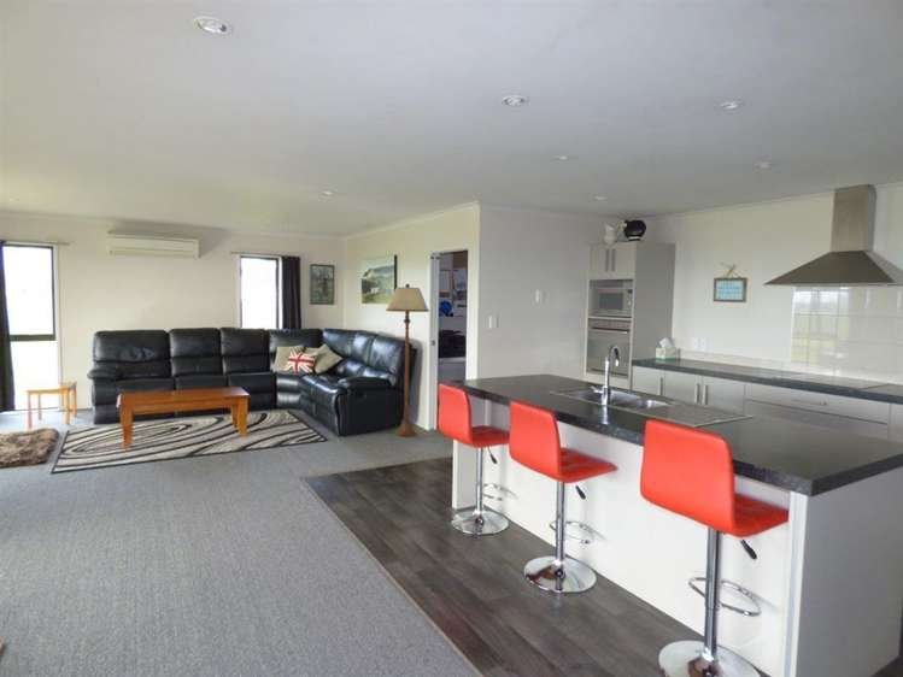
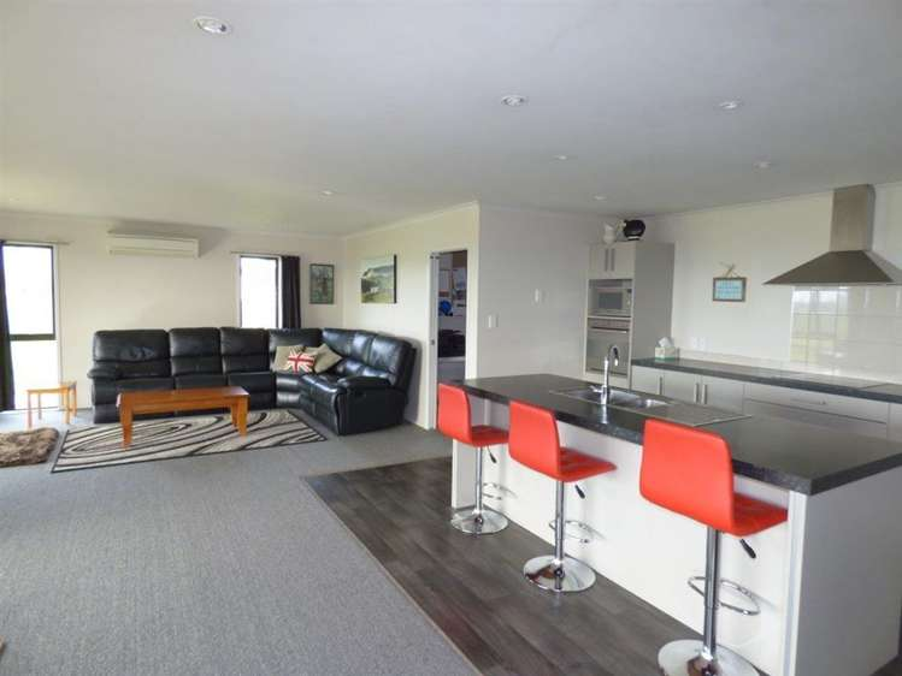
- floor lamp [385,283,430,437]
